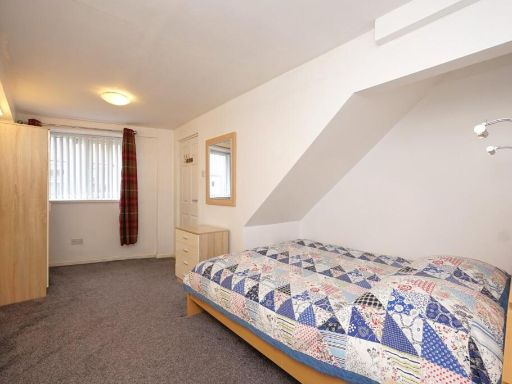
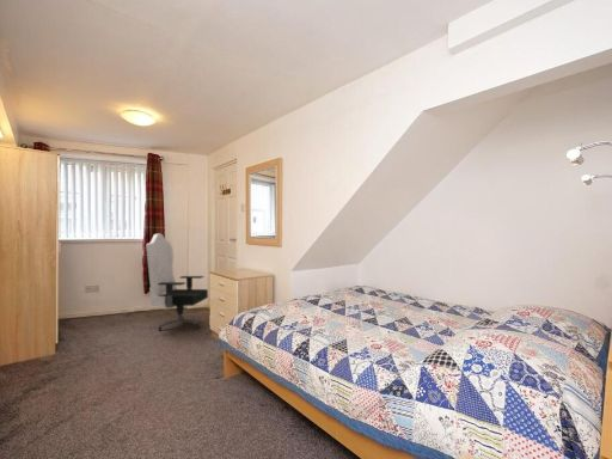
+ office chair [145,232,209,332]
